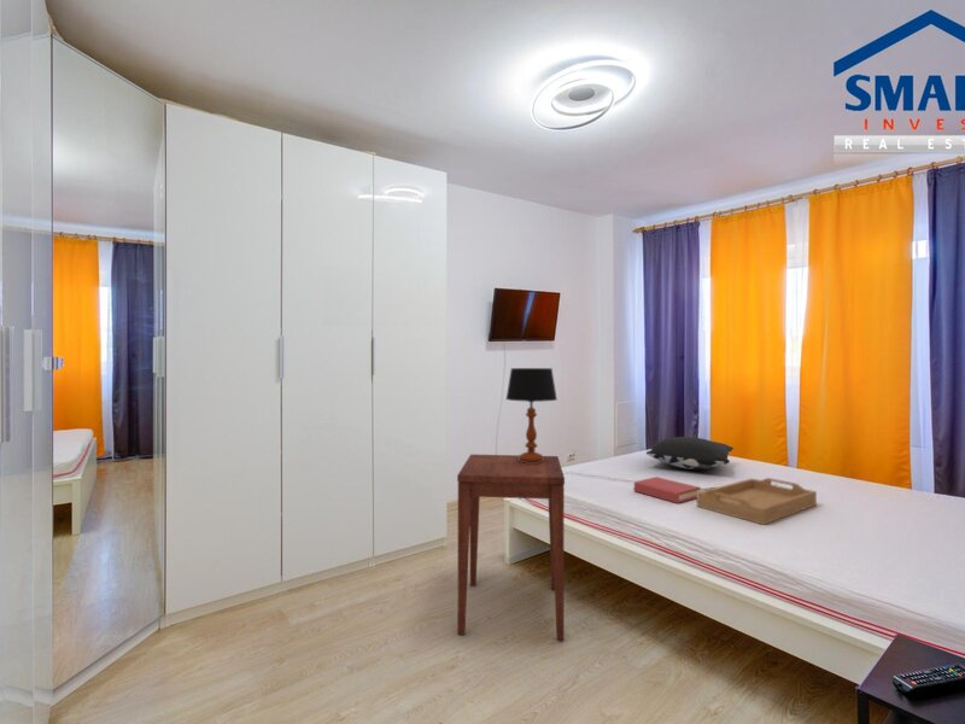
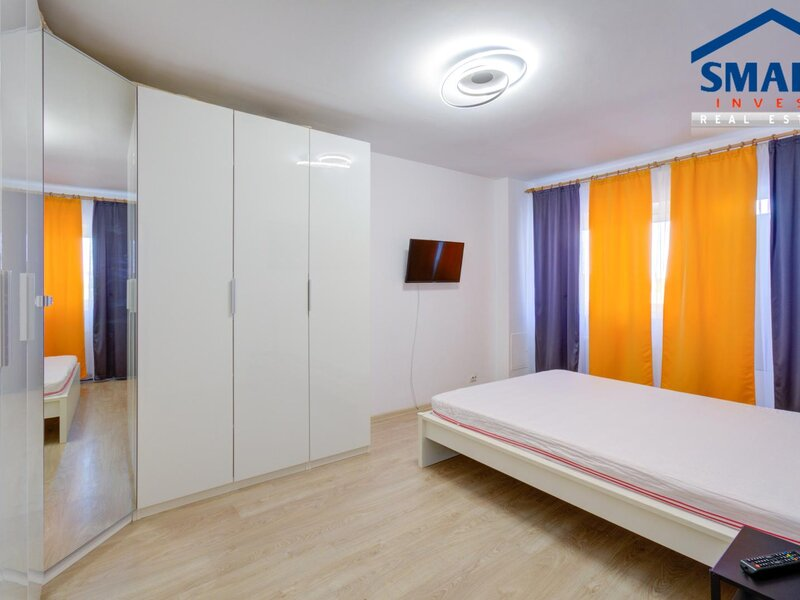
- side table [456,454,566,641]
- serving tray [696,477,818,526]
- table lamp [504,367,558,463]
- pillow [645,436,735,471]
- hardback book [633,475,701,504]
